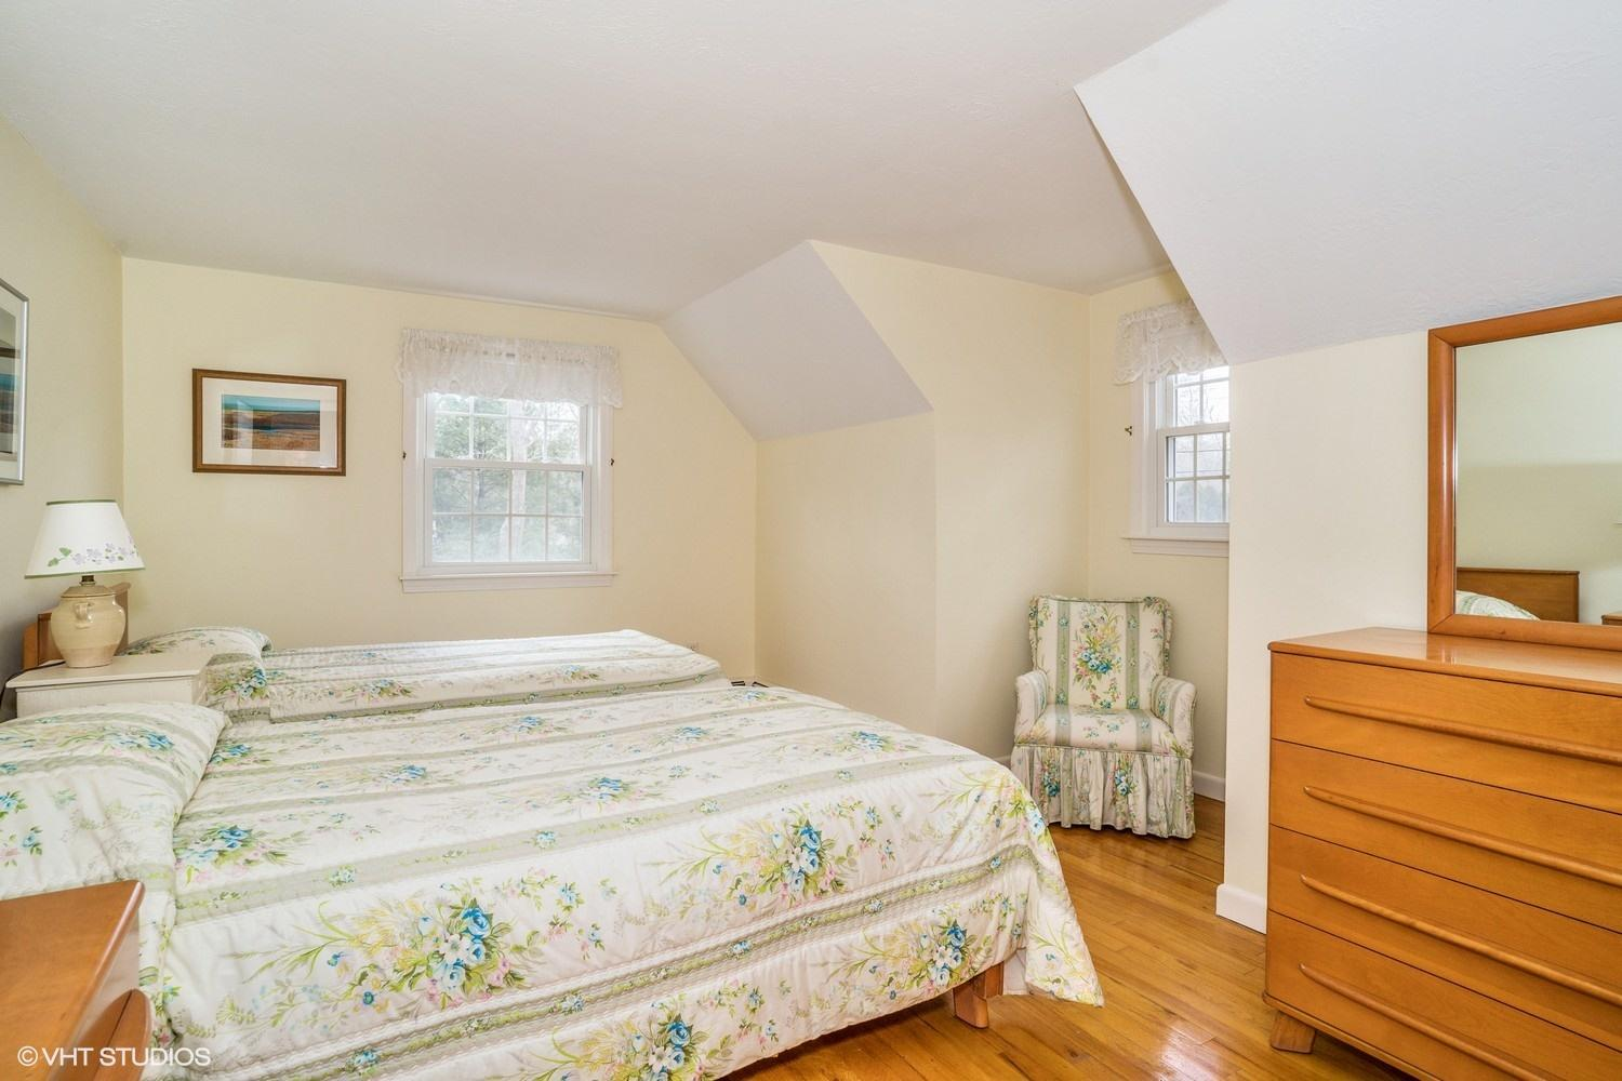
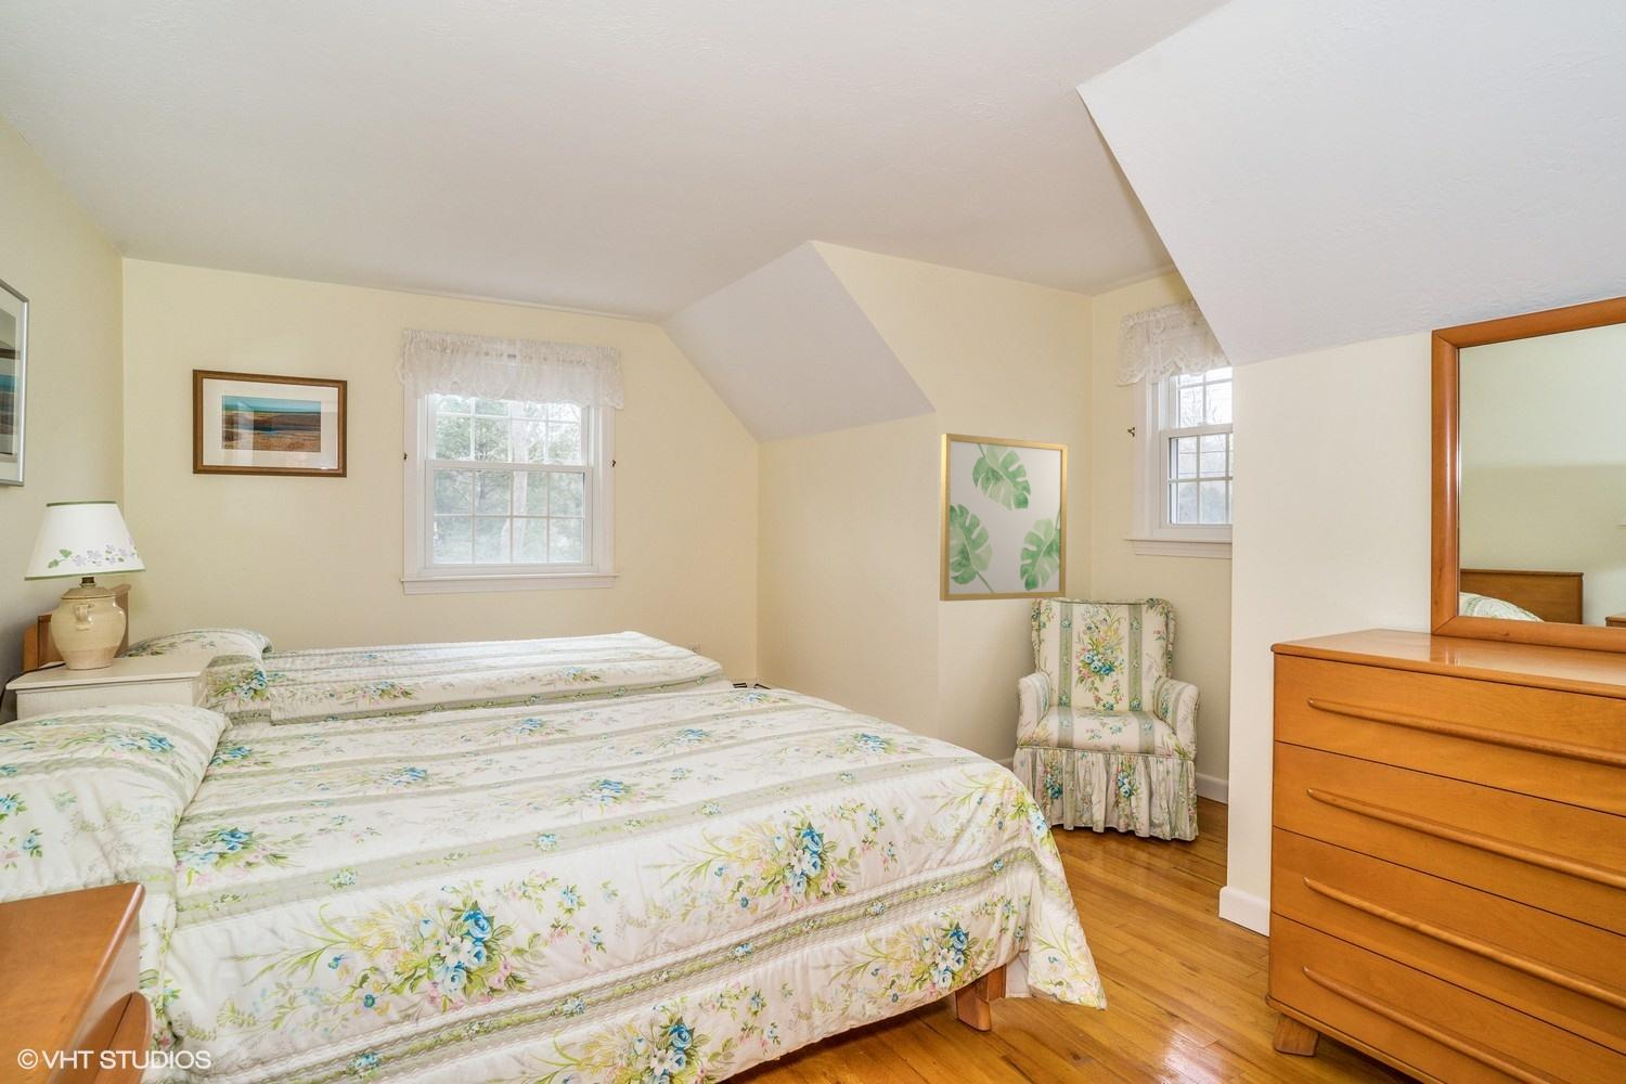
+ wall art [939,433,1068,602]
